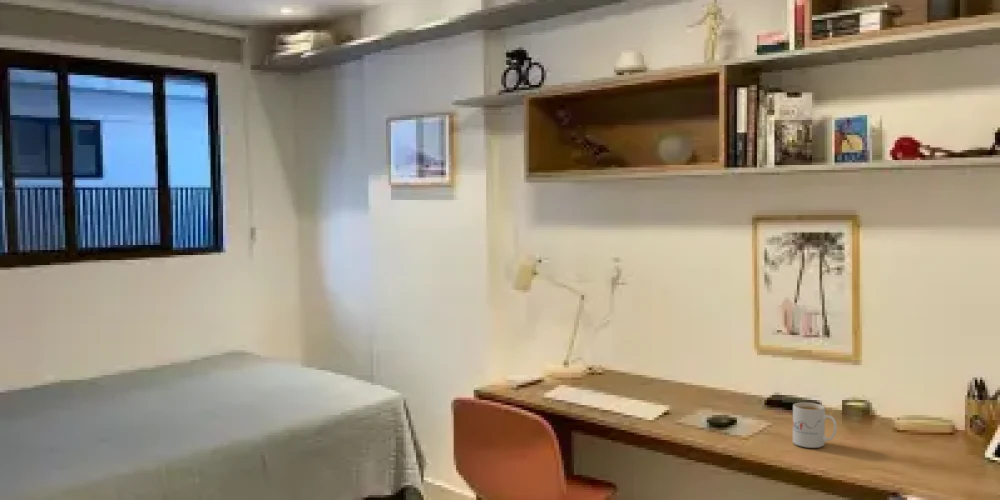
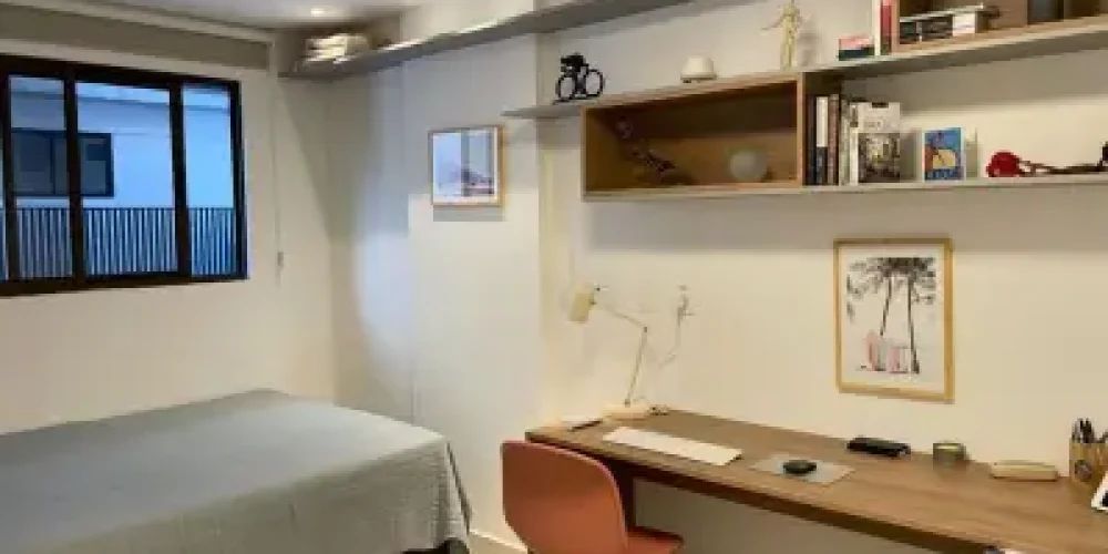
- mug [792,402,838,449]
